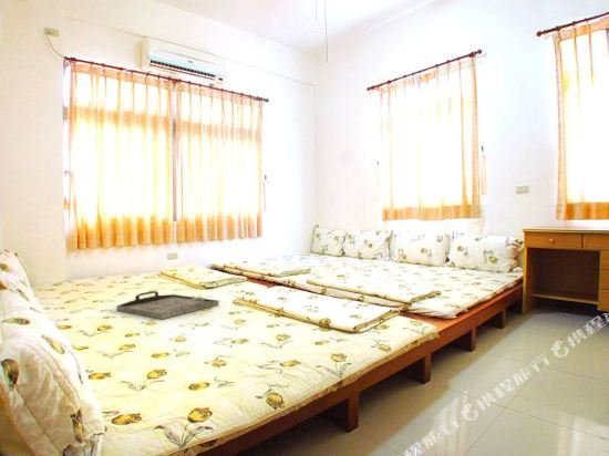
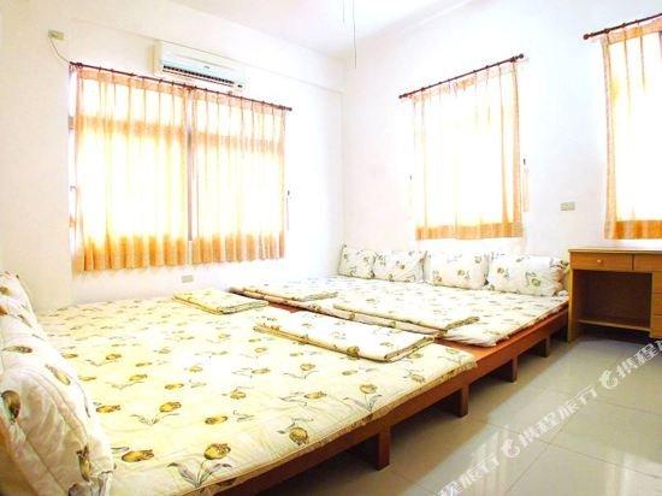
- serving tray [115,290,220,320]
